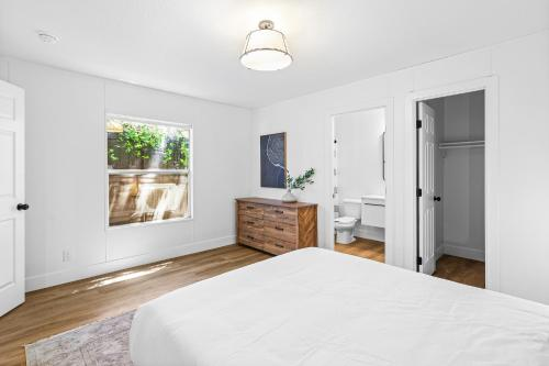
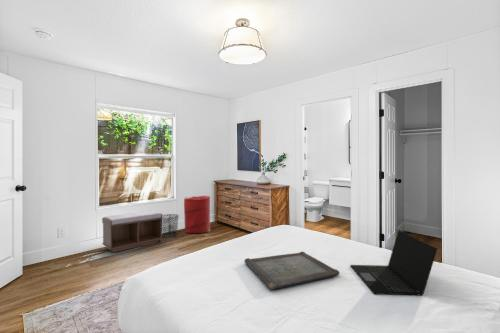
+ waste bin [162,213,180,238]
+ bench [101,210,163,253]
+ laundry hamper [183,195,211,234]
+ serving tray [243,251,340,291]
+ laptop [349,229,438,297]
